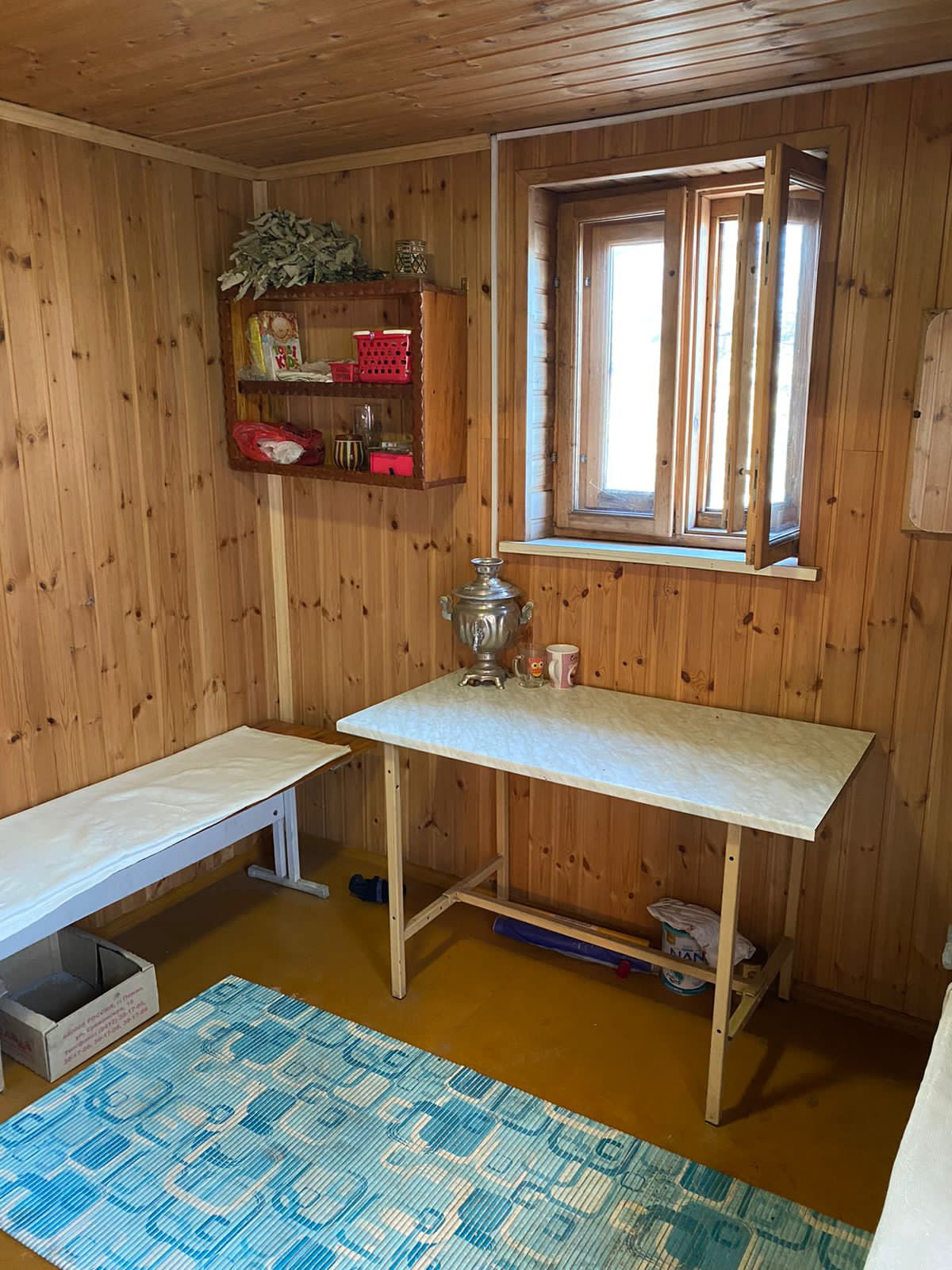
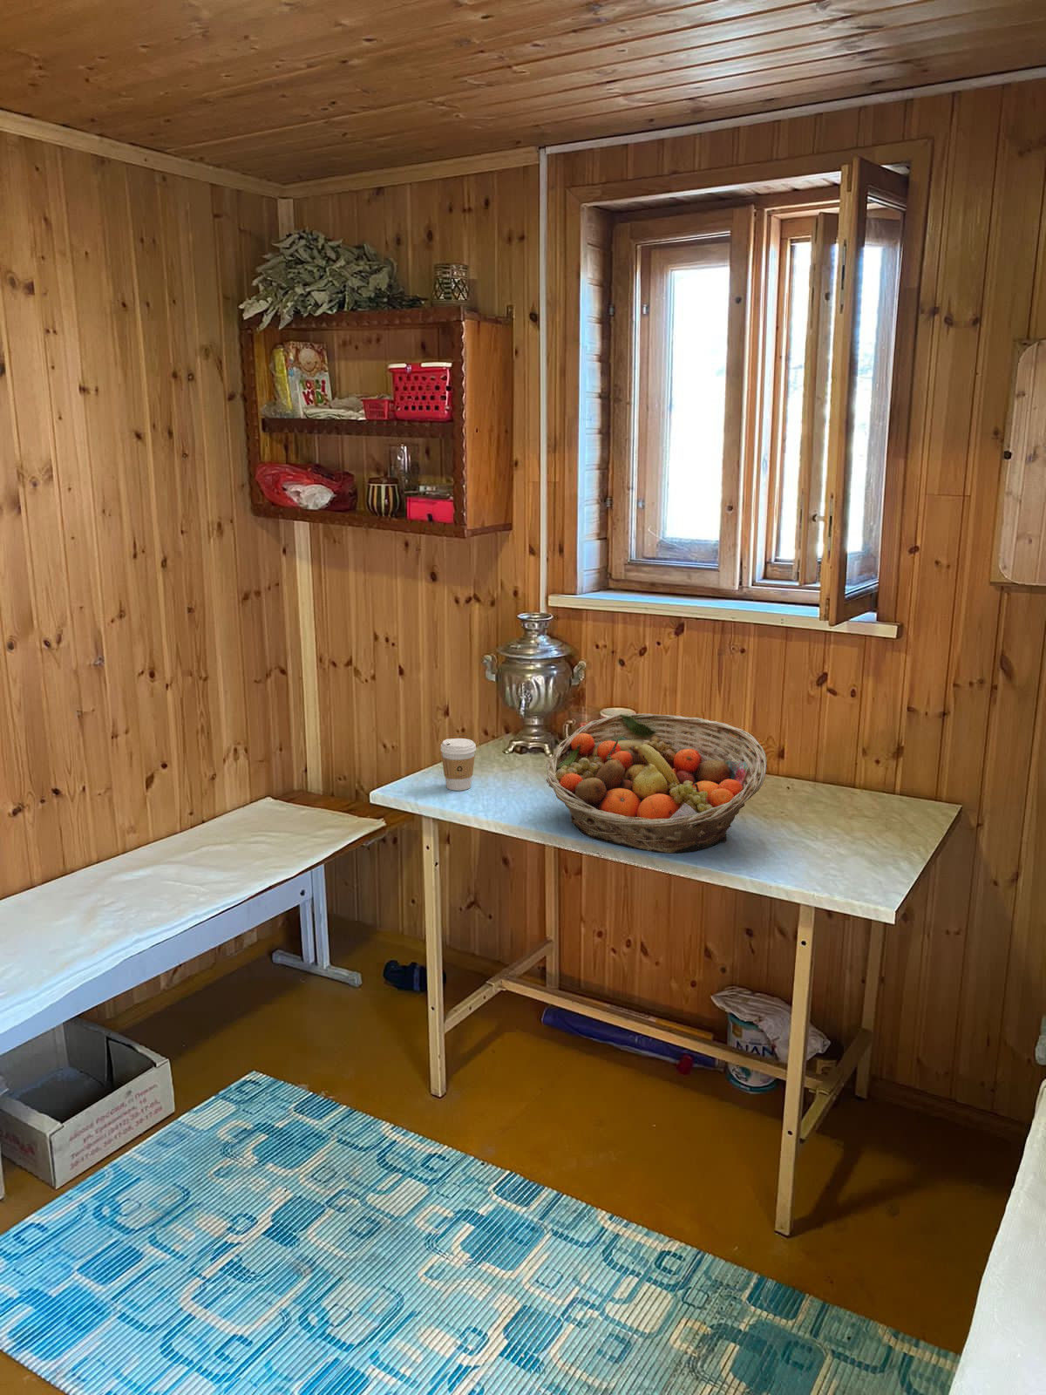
+ fruit basket [546,712,768,855]
+ coffee cup [439,738,477,792]
